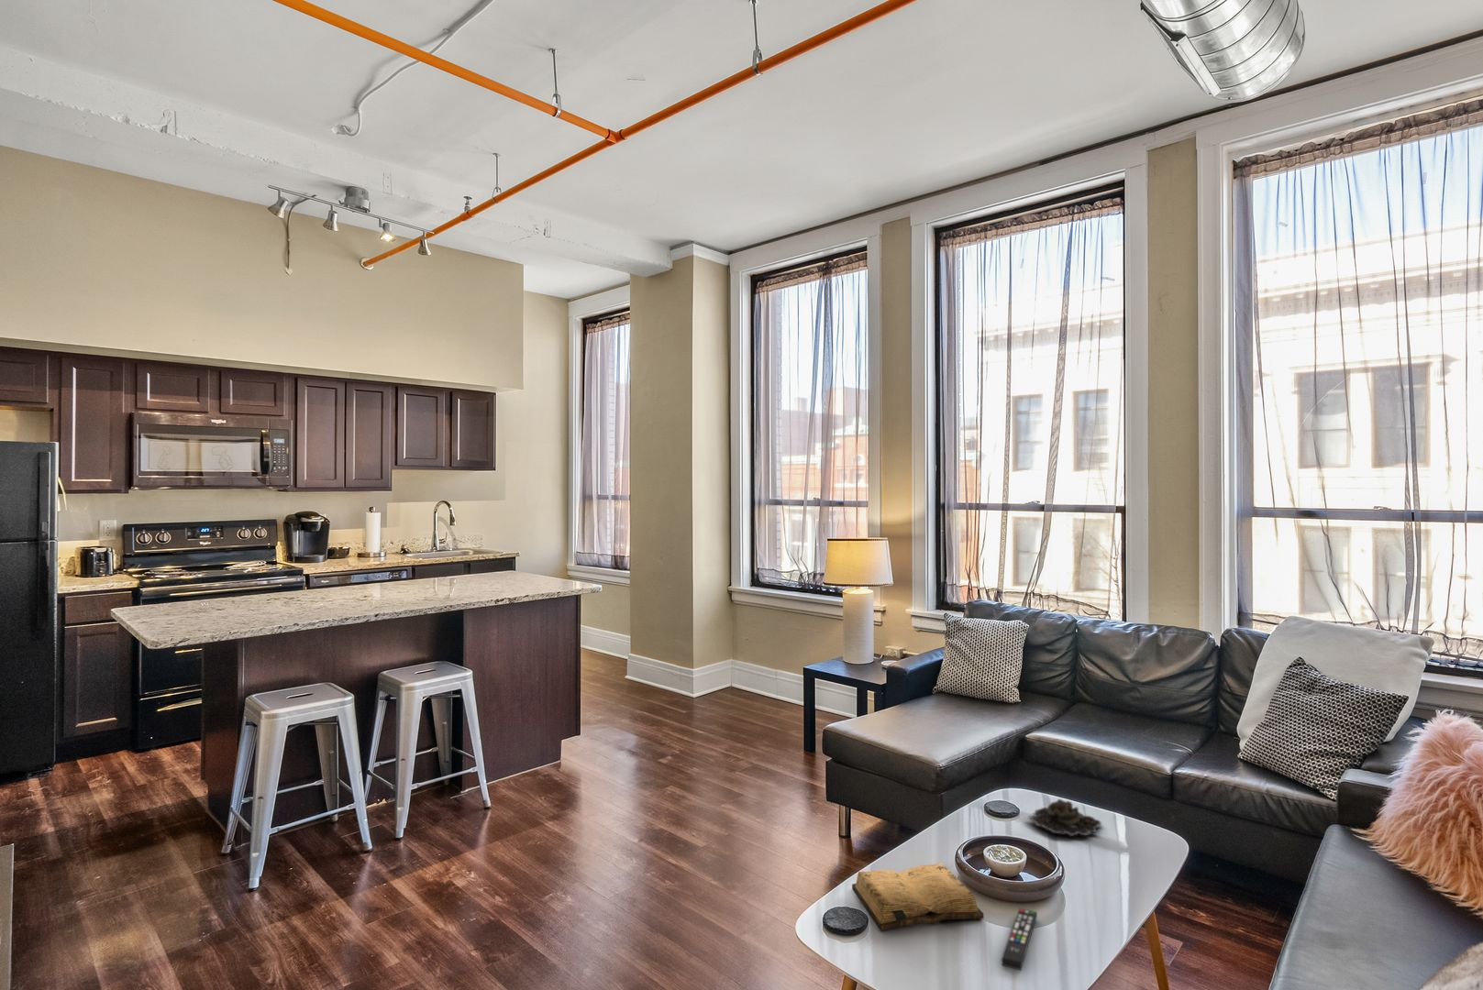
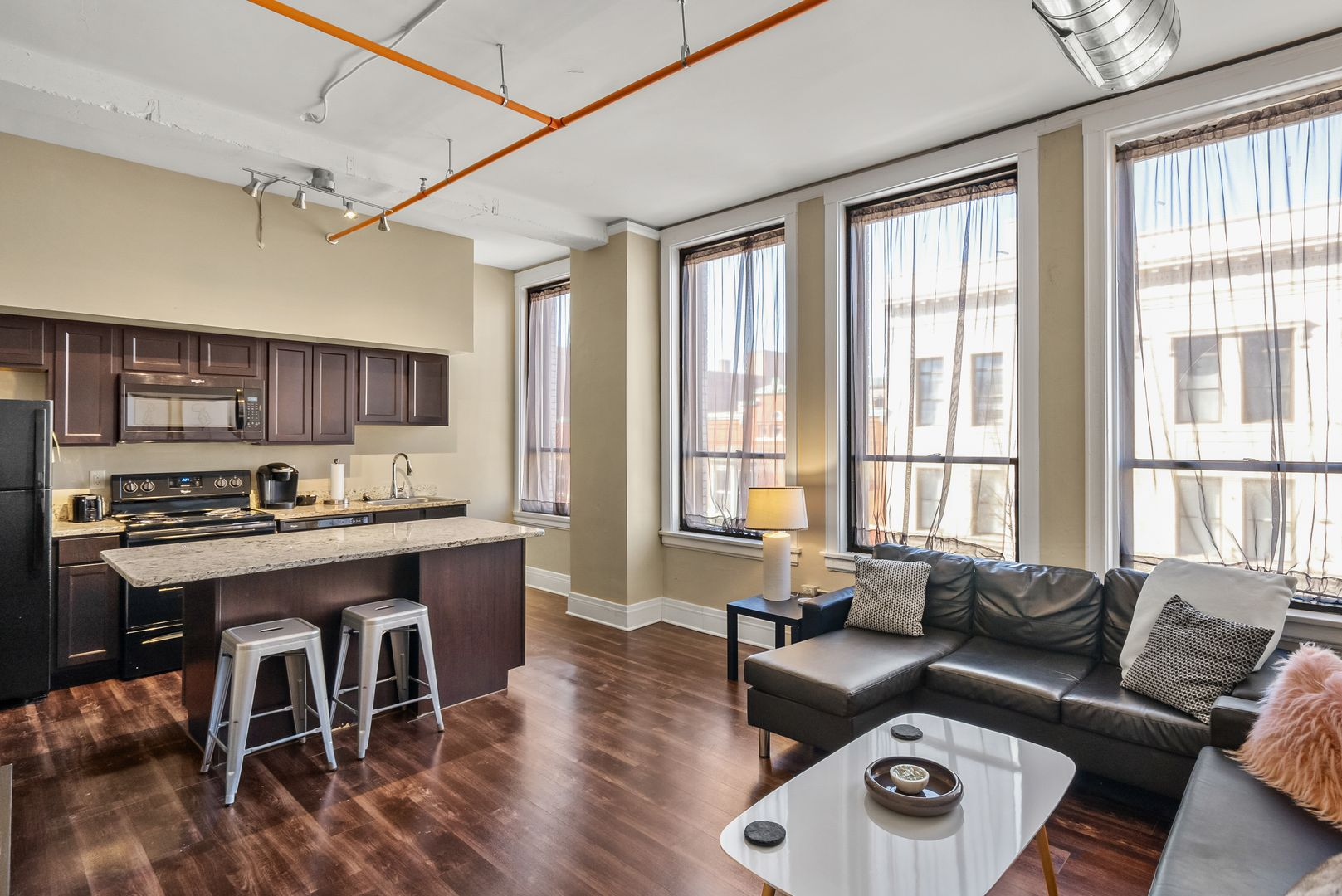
- remote control [1000,907,1038,971]
- succulent plant [1028,799,1103,836]
- diary [851,863,985,931]
